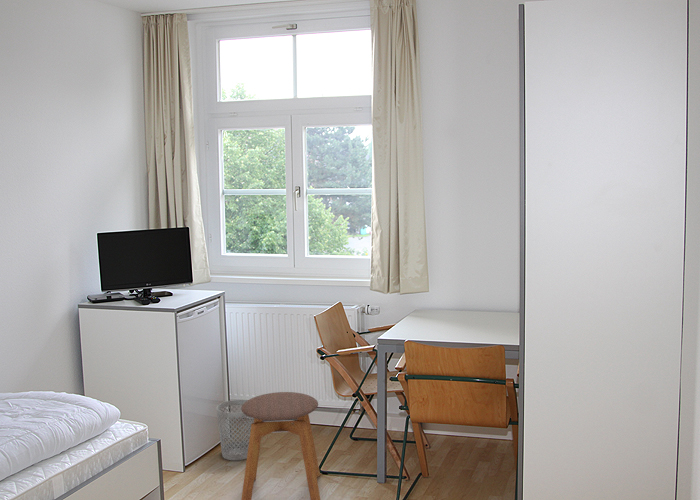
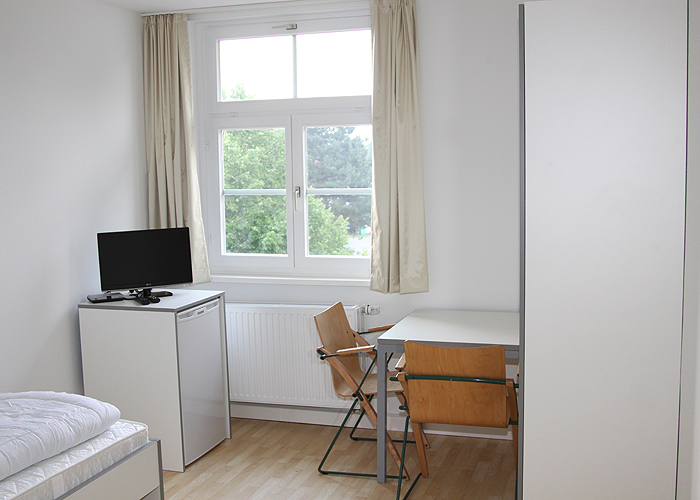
- stool [240,391,321,500]
- wastebasket [215,399,254,461]
